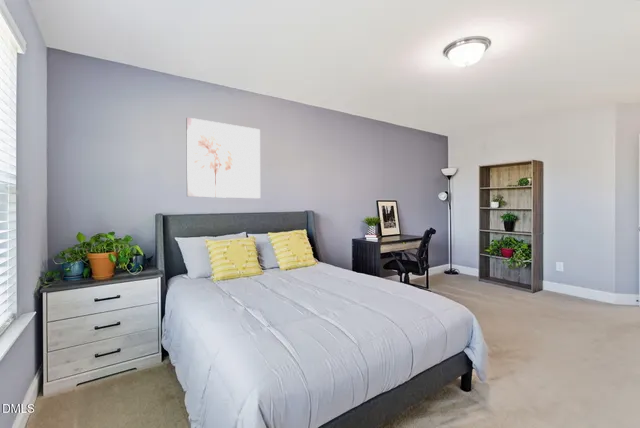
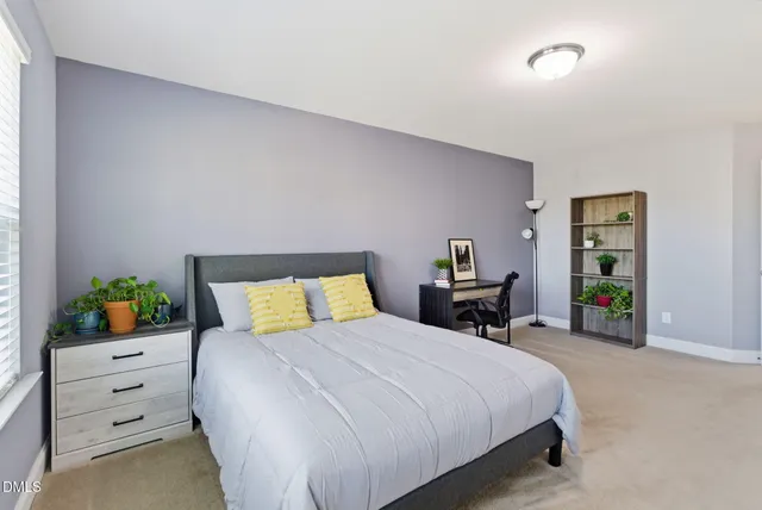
- wall art [185,116,261,199]
